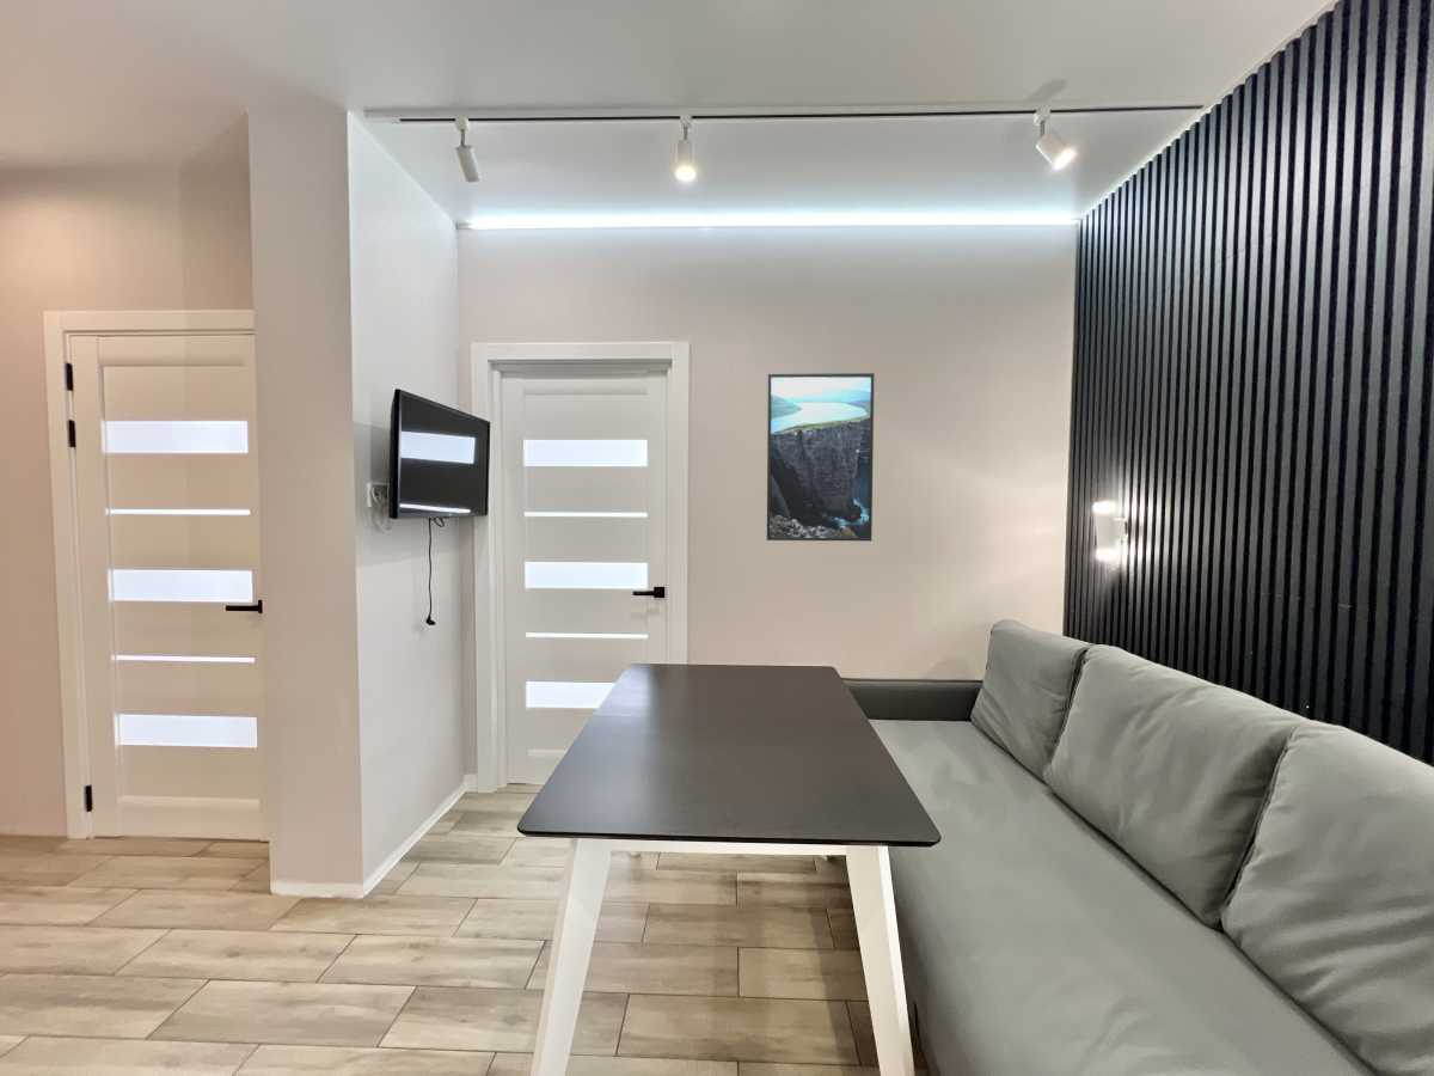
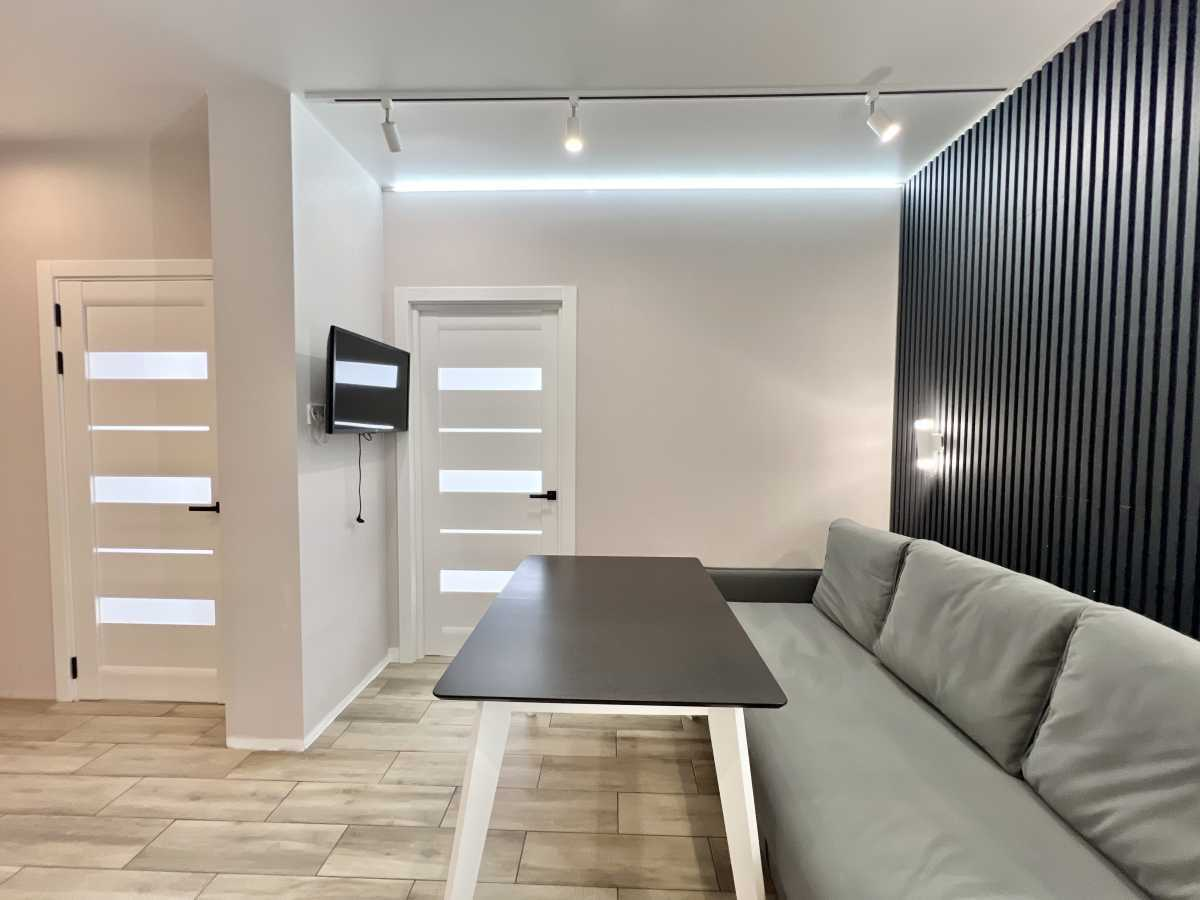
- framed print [766,372,876,543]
